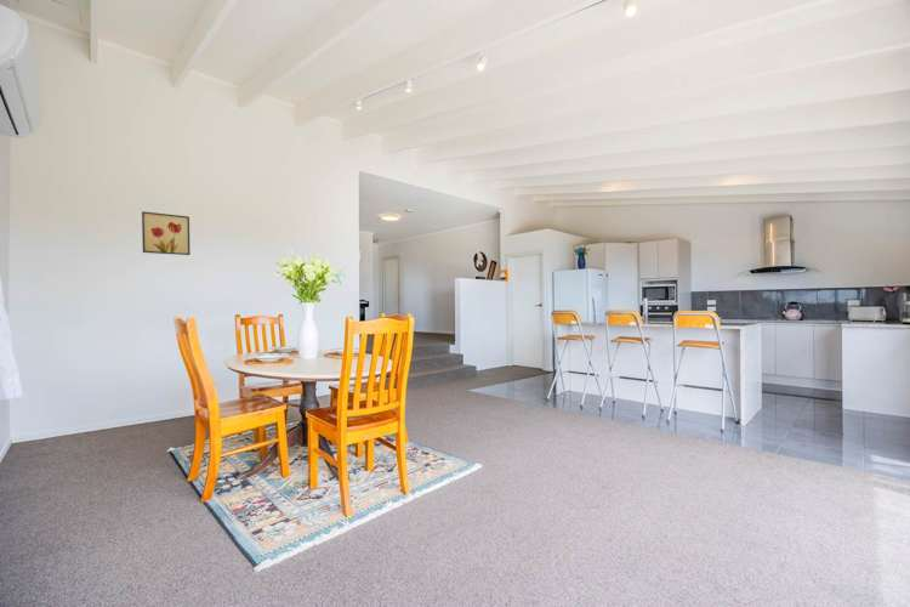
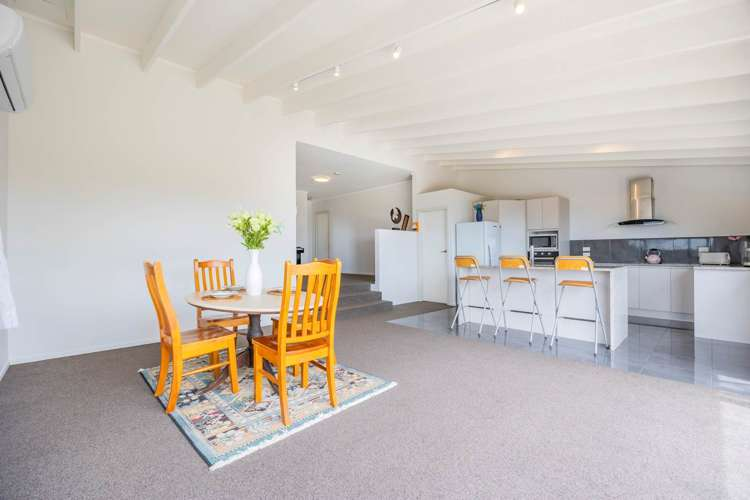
- wall art [141,210,192,256]
